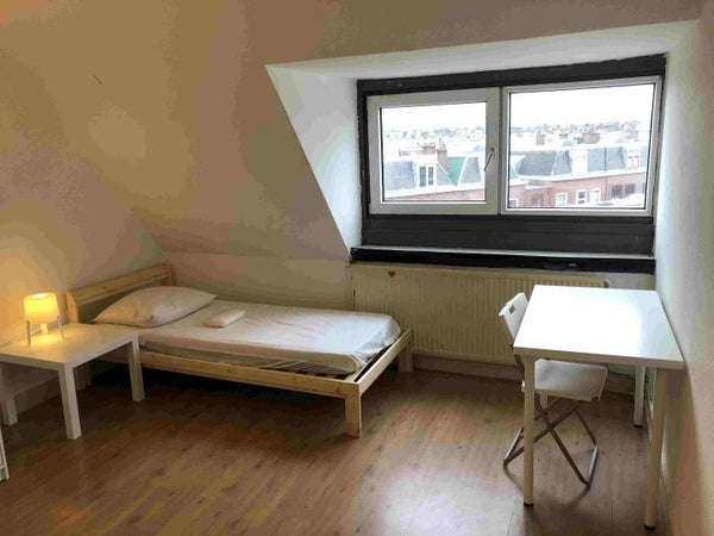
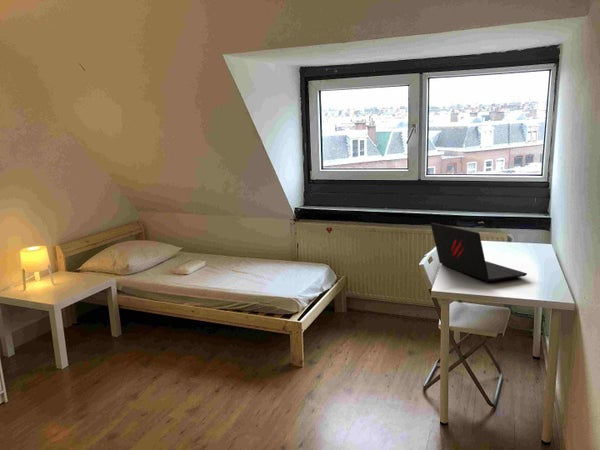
+ laptop [430,222,528,282]
